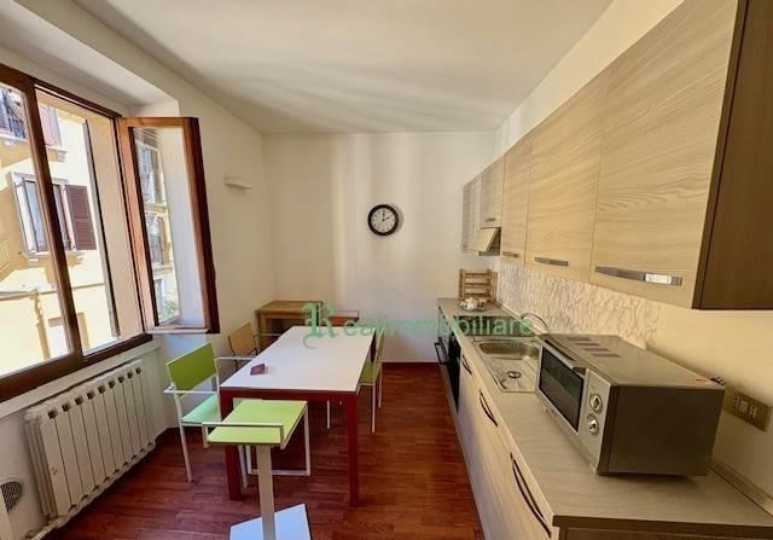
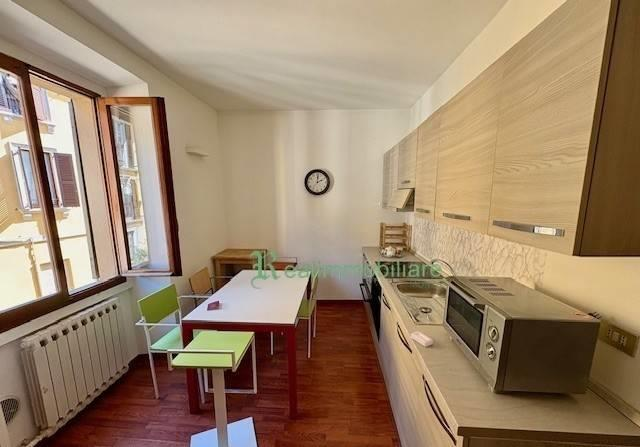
+ soap bar [410,330,434,348]
